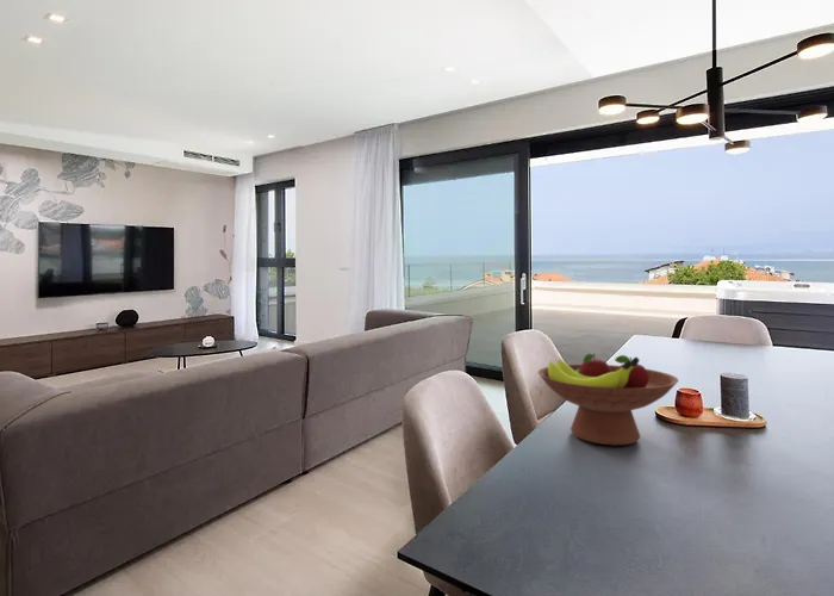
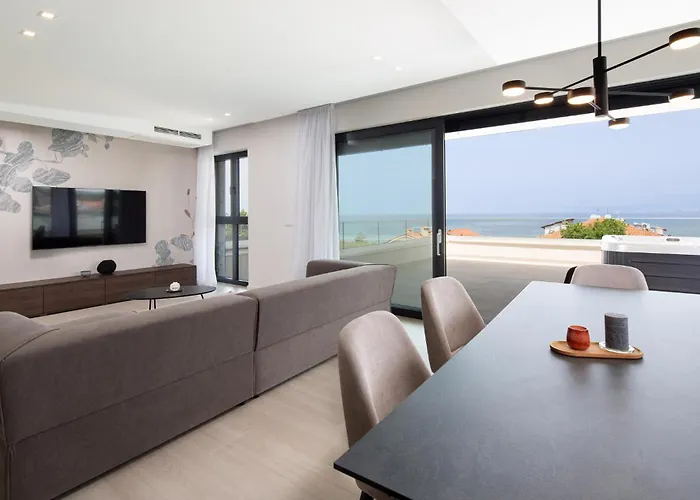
- fruit bowl [537,353,679,447]
